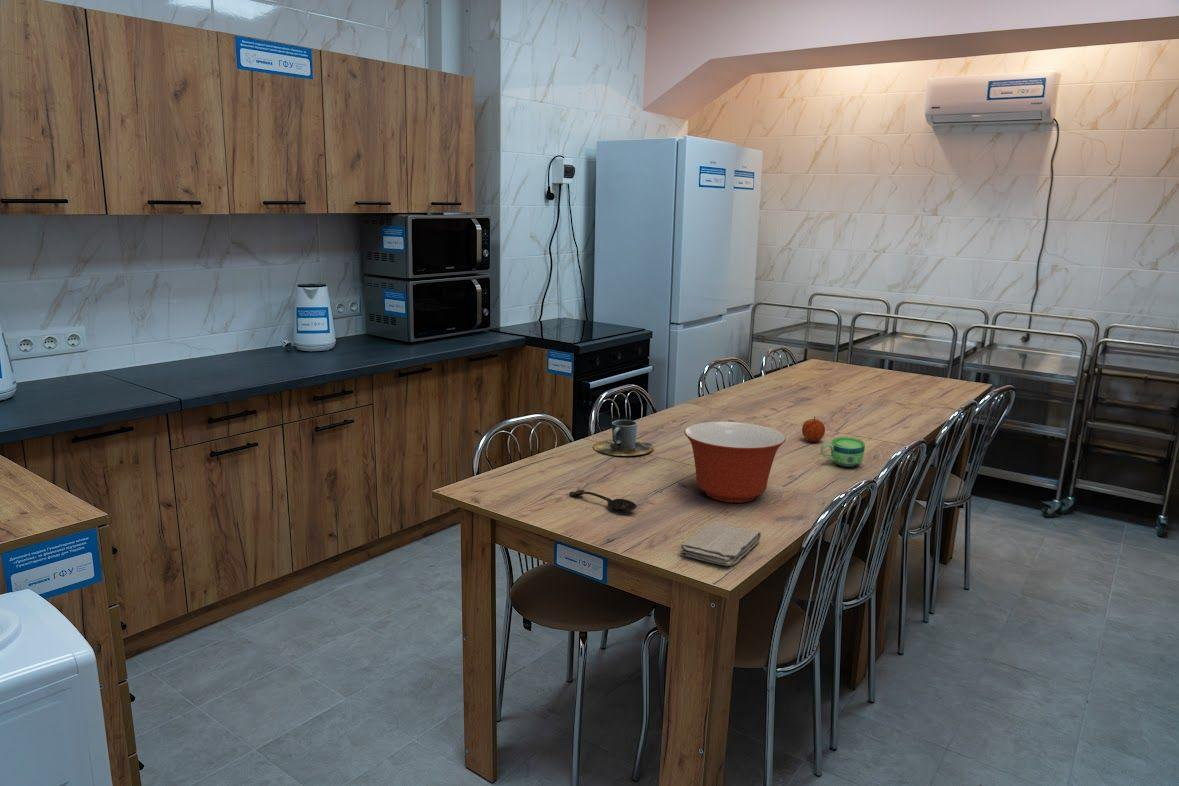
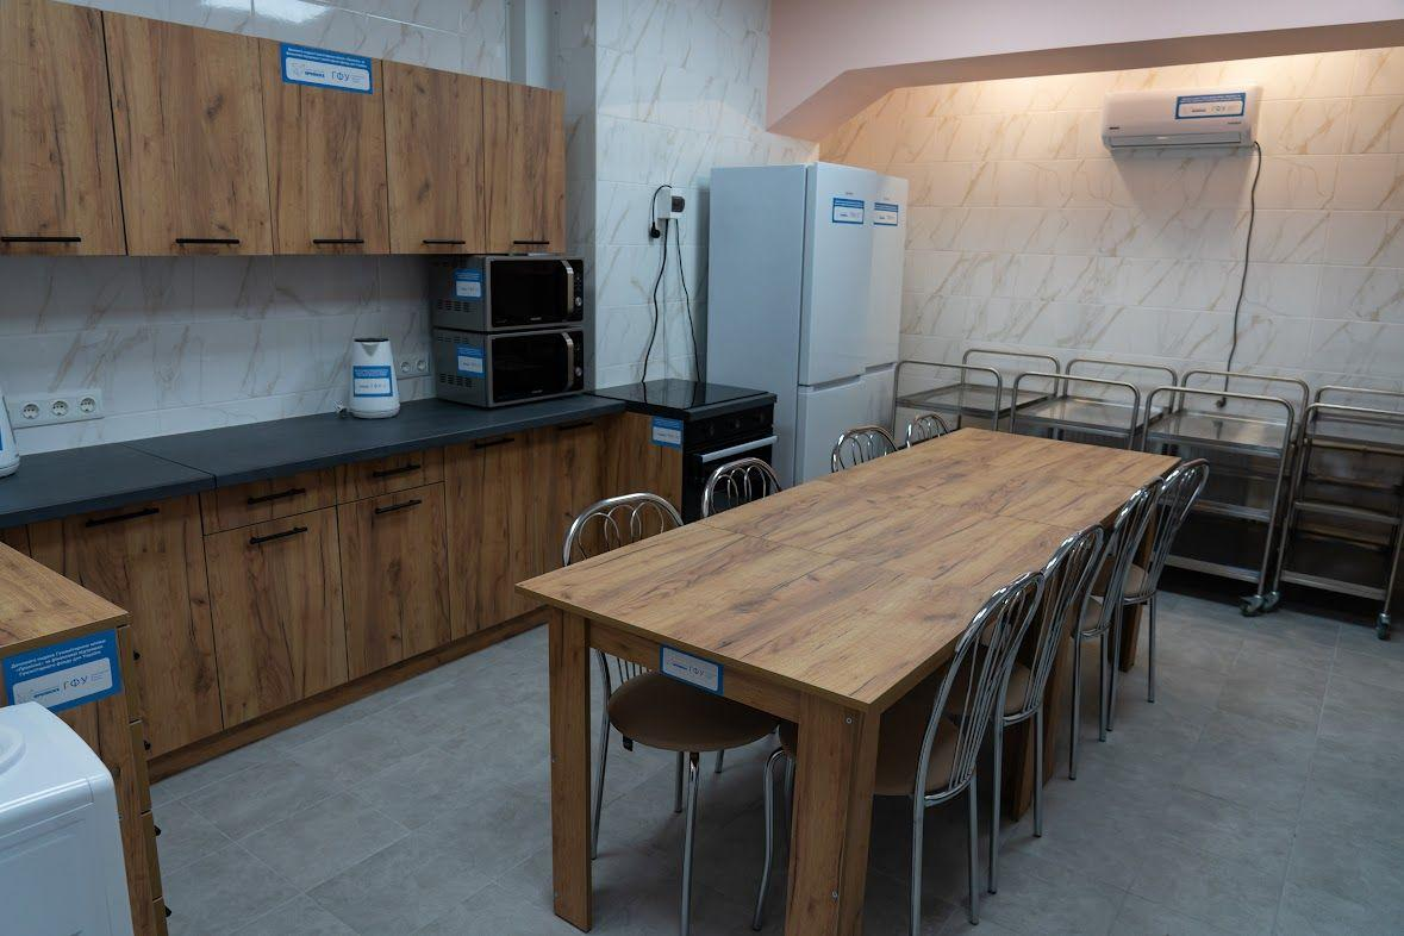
- fruit [801,415,826,443]
- cup [820,436,866,468]
- washcloth [680,521,762,567]
- mixing bowl [683,421,787,504]
- spoon [569,489,638,512]
- cup [592,419,655,457]
